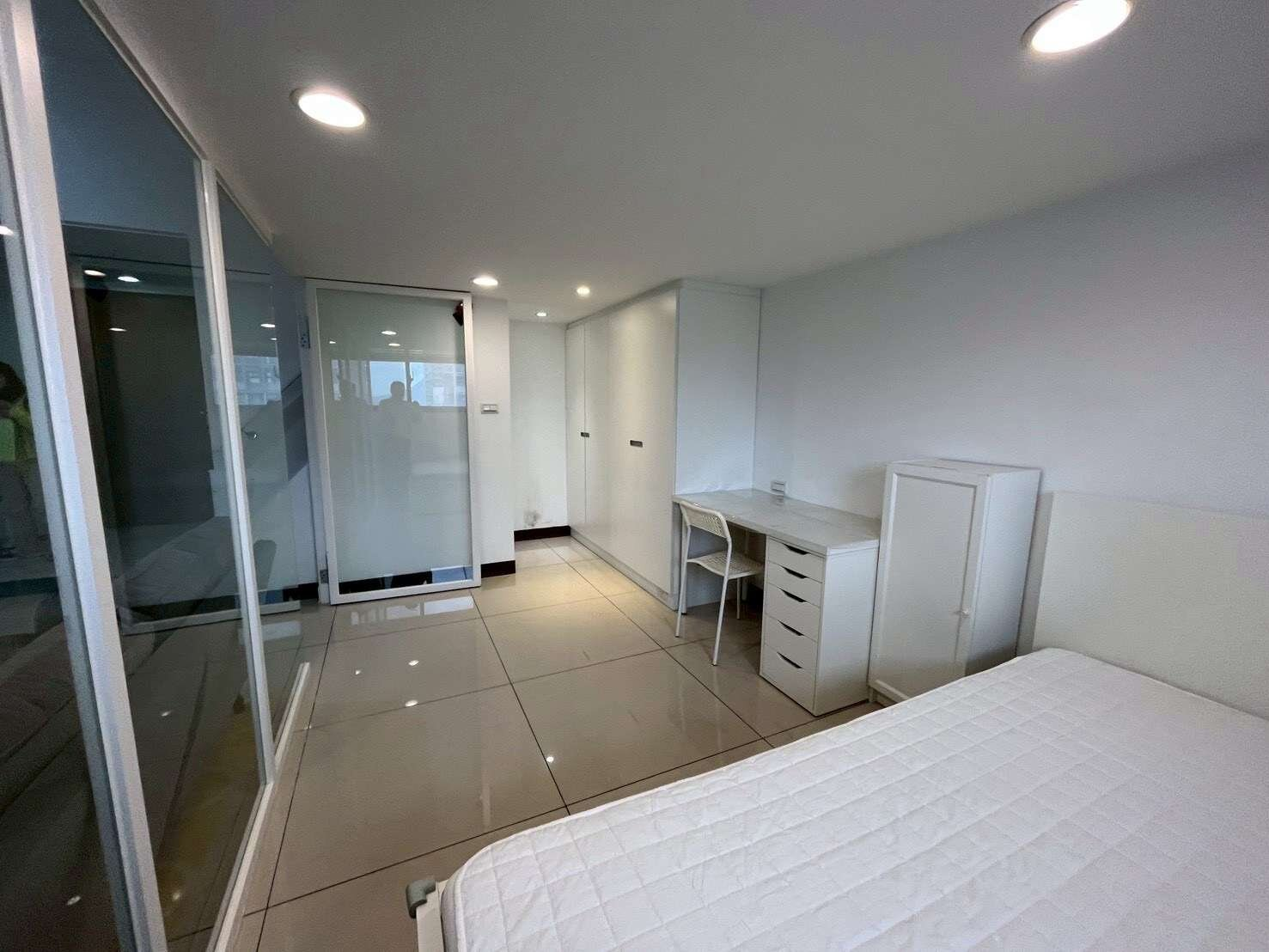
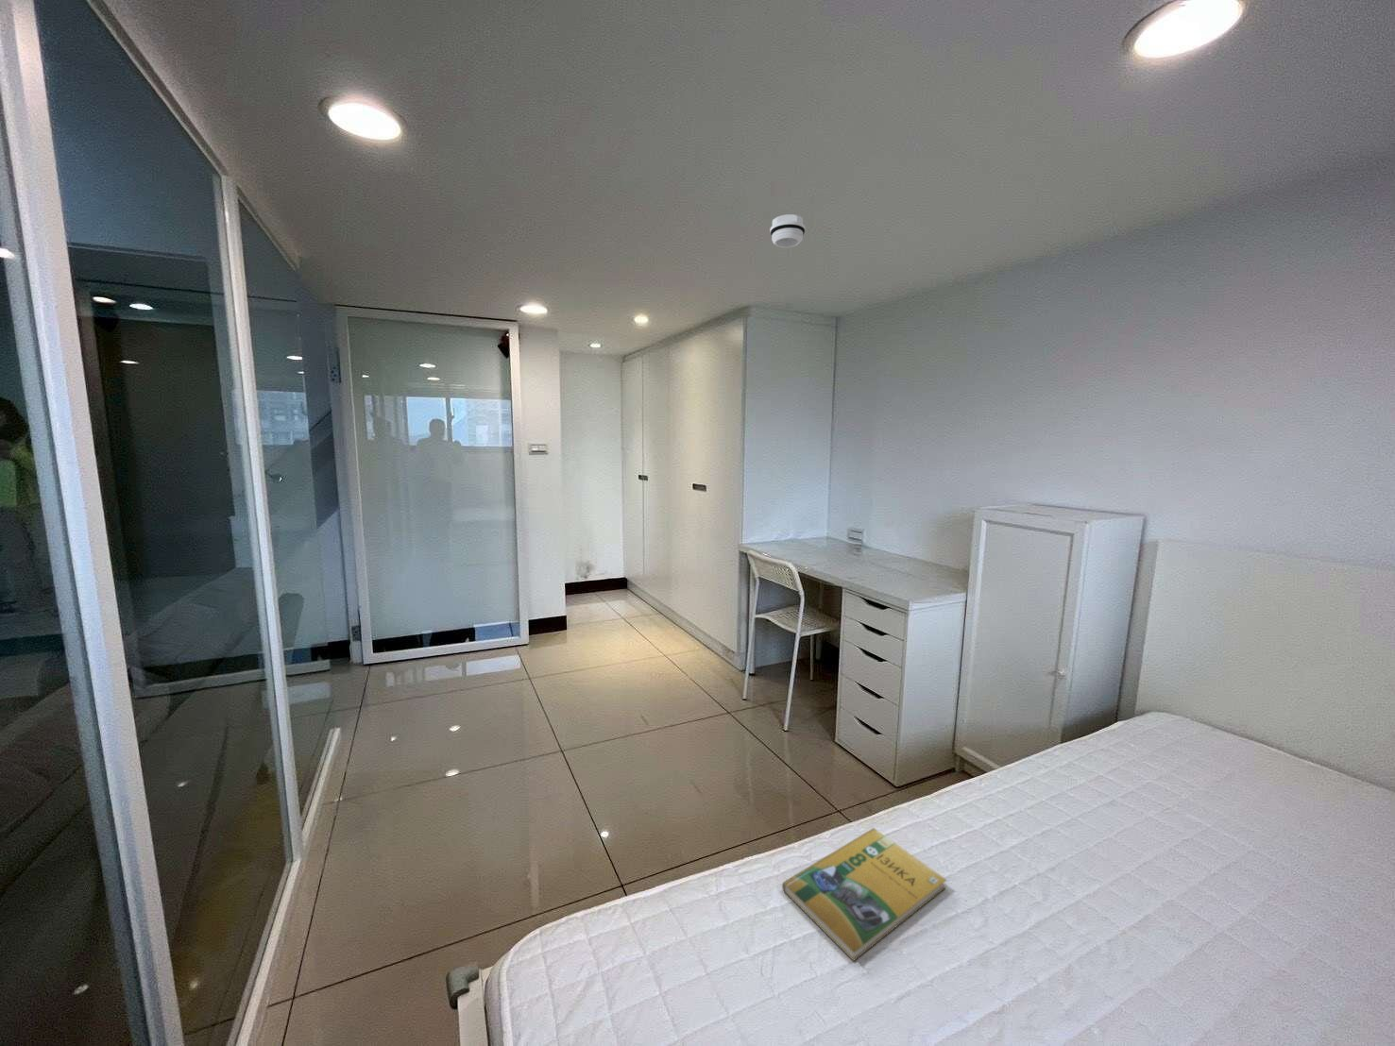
+ booklet [782,827,948,962]
+ smoke detector [768,213,807,248]
